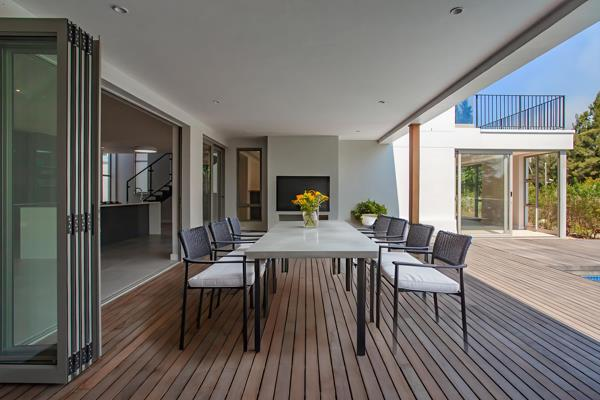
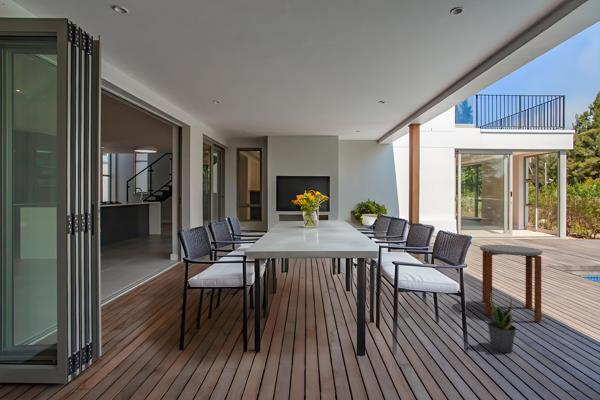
+ side table [479,244,543,323]
+ potted plant [486,293,517,354]
